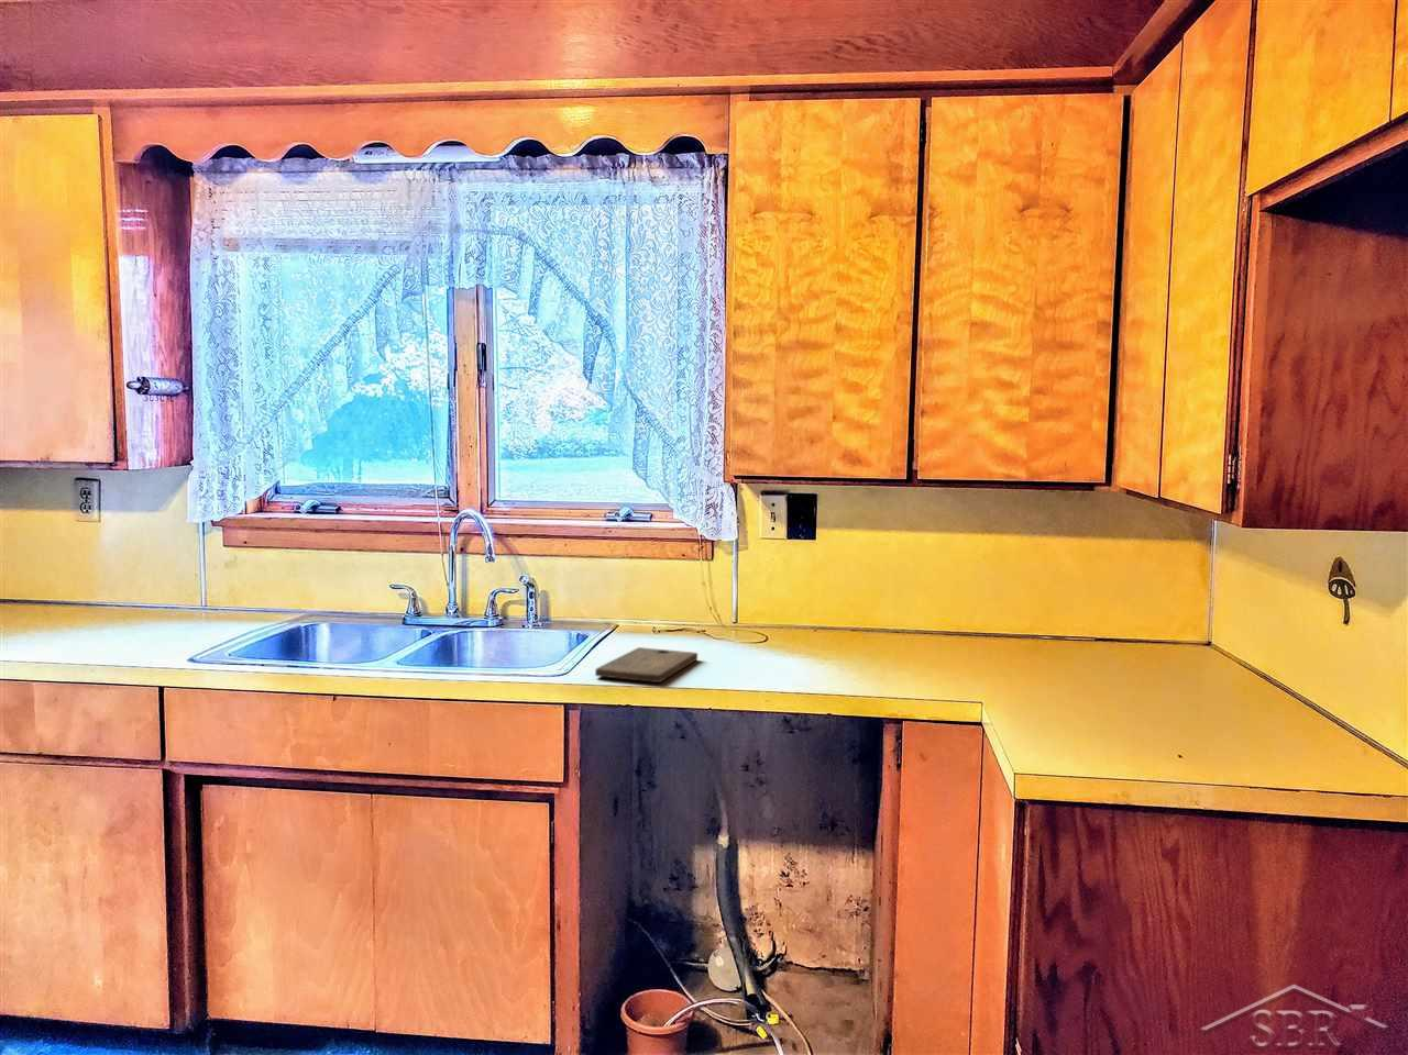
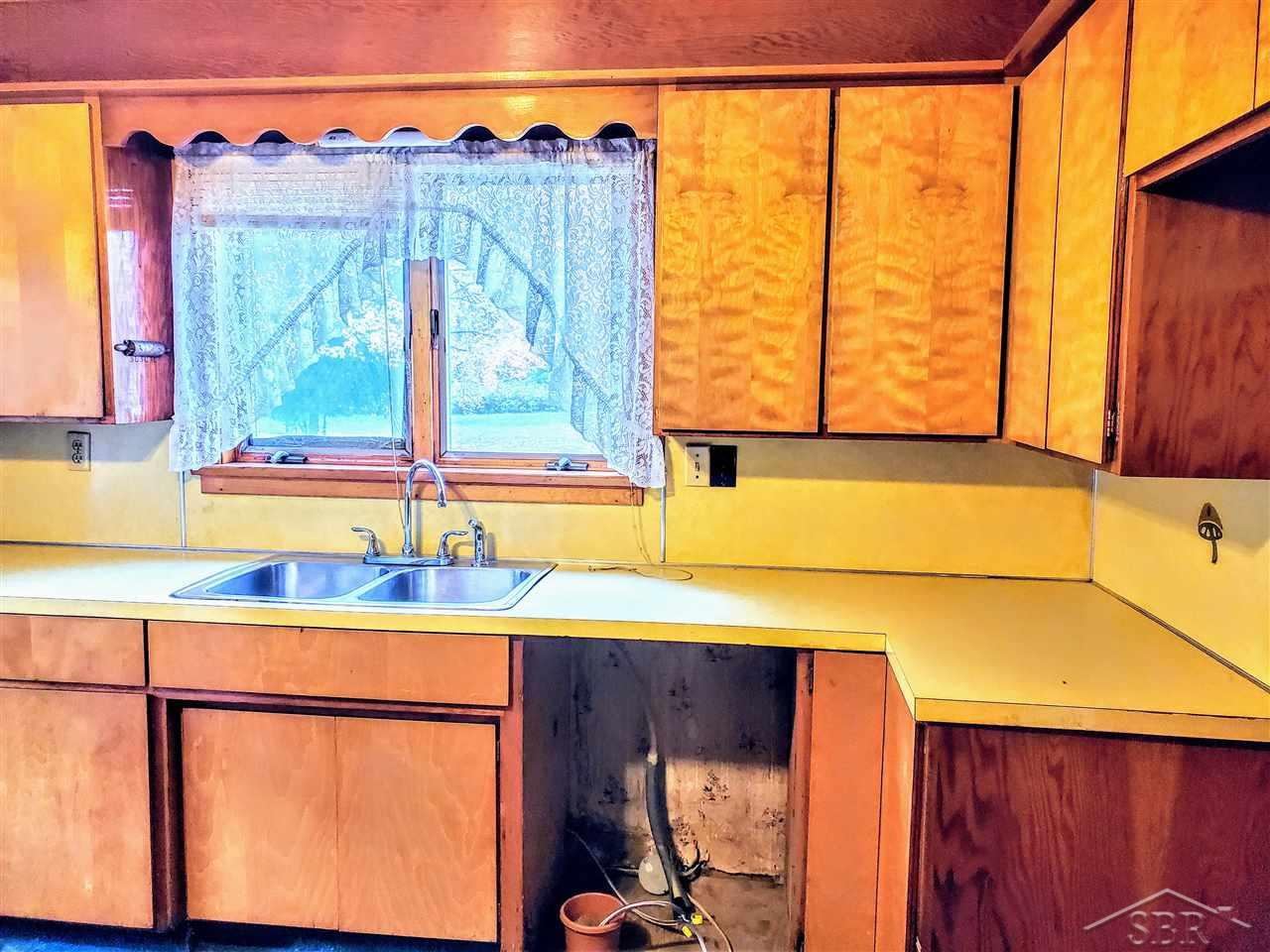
- cutting board [594,646,698,684]
